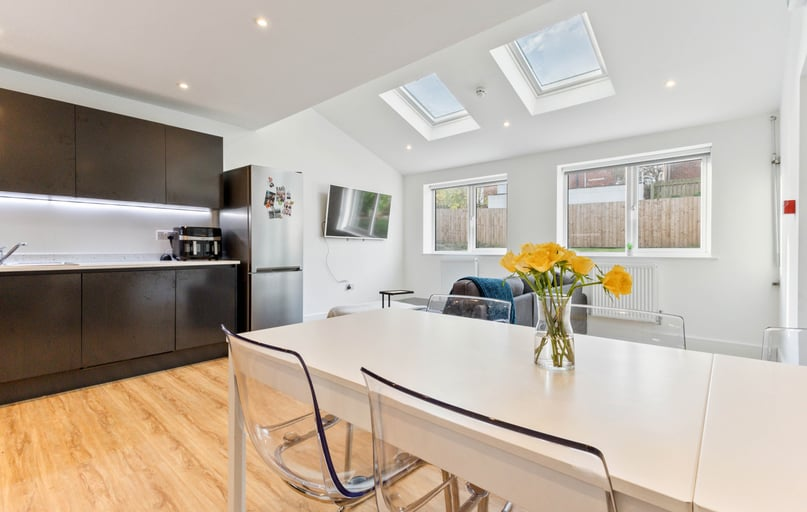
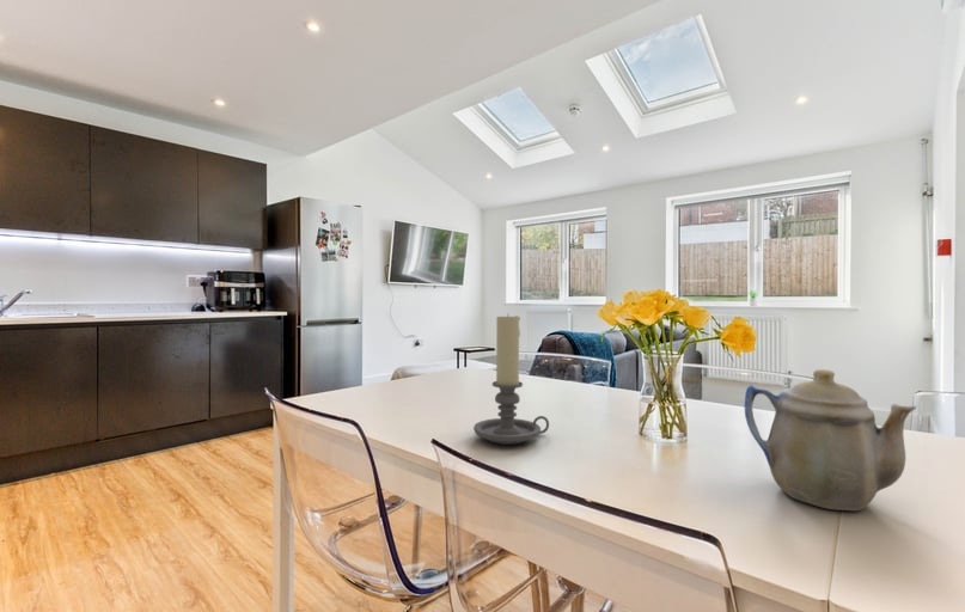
+ teapot [744,368,917,512]
+ candle holder [472,312,550,446]
